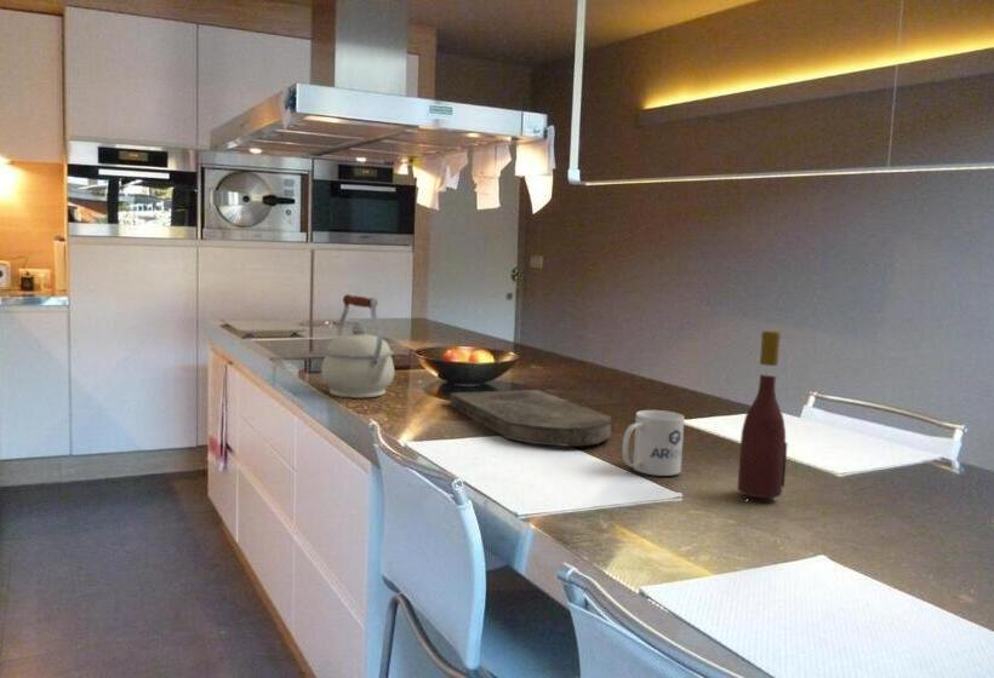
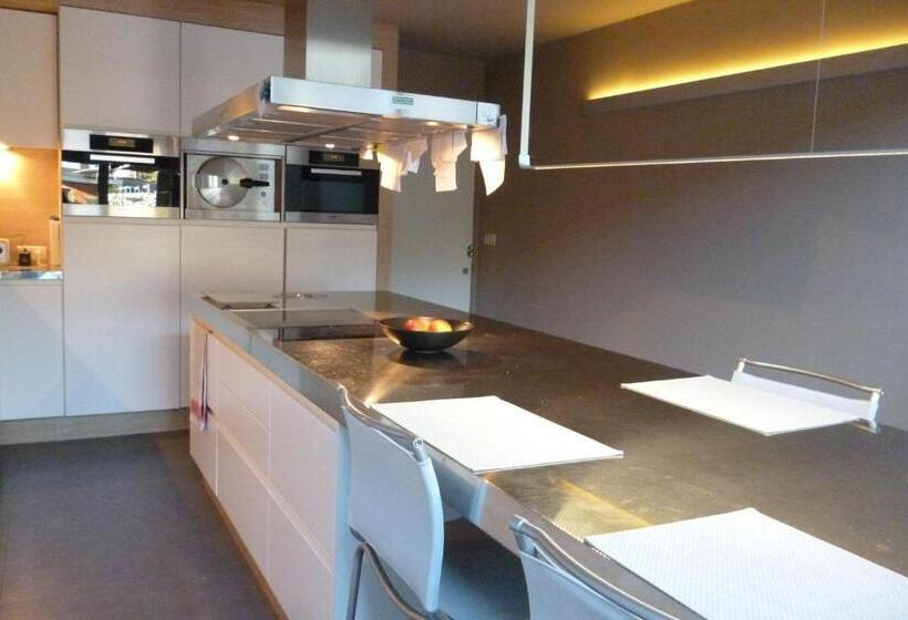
- cutting board [449,389,612,448]
- mug [621,409,685,477]
- wine bottle [736,329,788,499]
- kettle [320,293,395,400]
